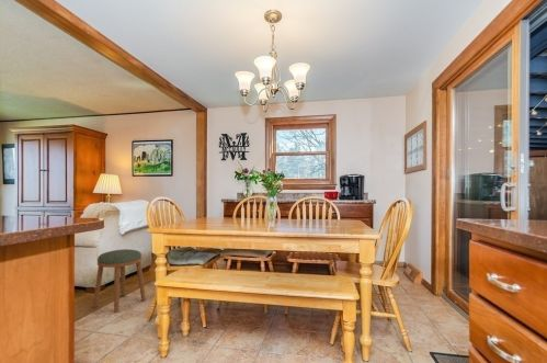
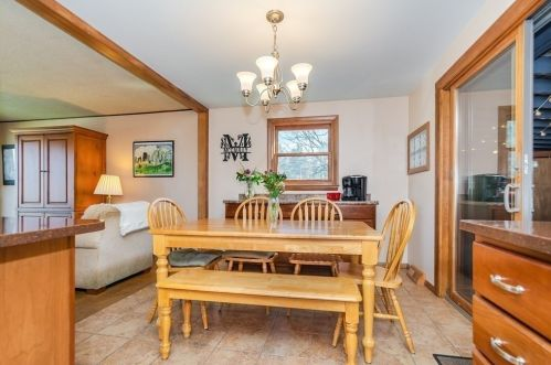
- stool [92,248,147,315]
